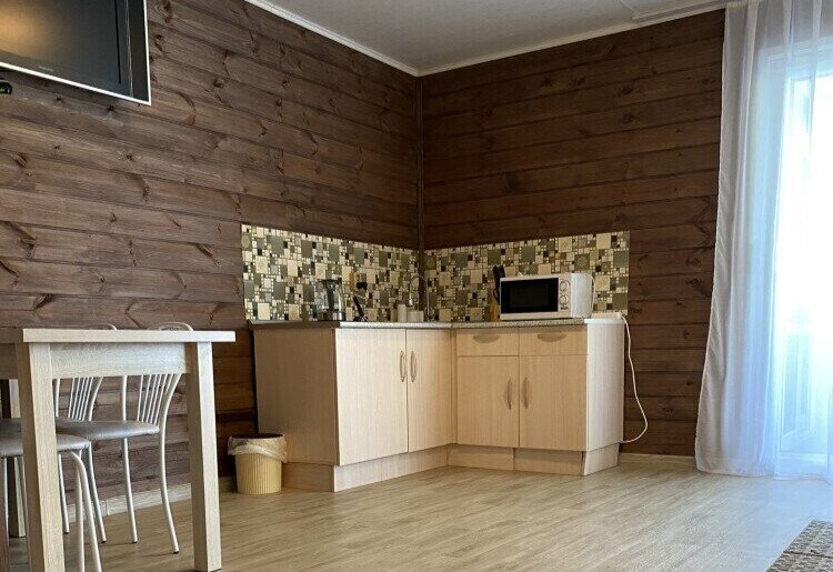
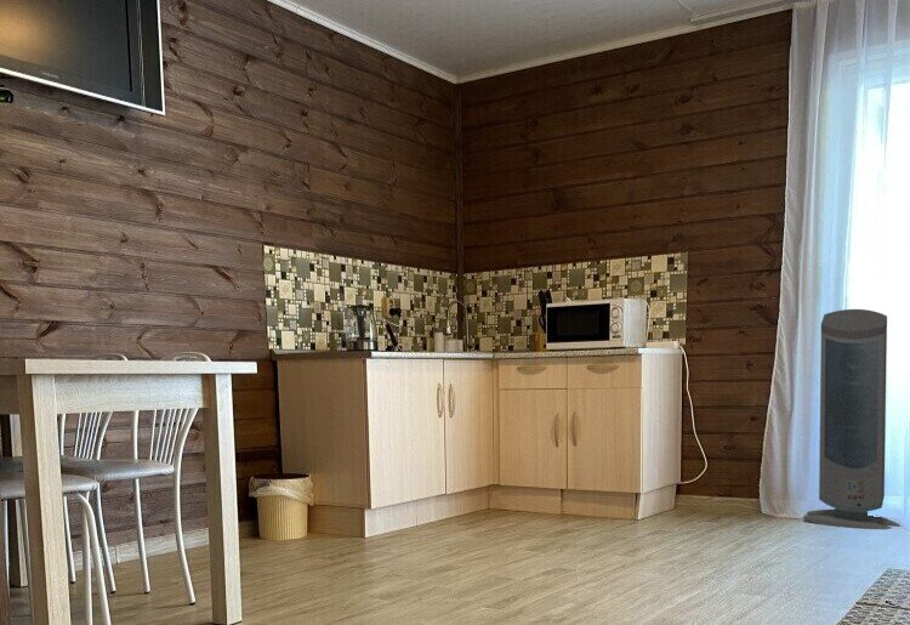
+ air purifier [802,308,902,530]
